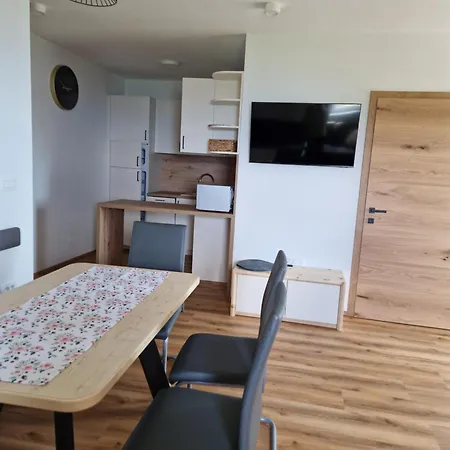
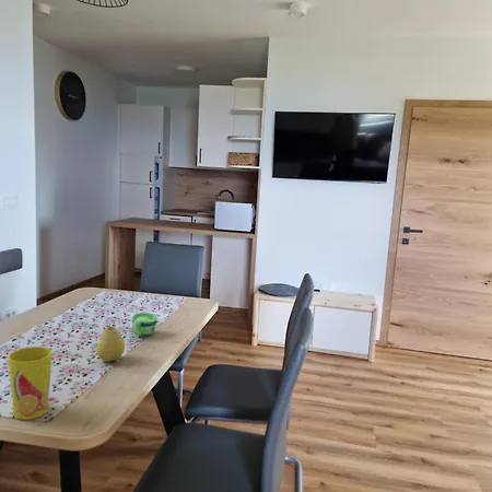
+ fruit [95,325,126,363]
+ cup [129,312,159,337]
+ cup [7,345,54,421]
